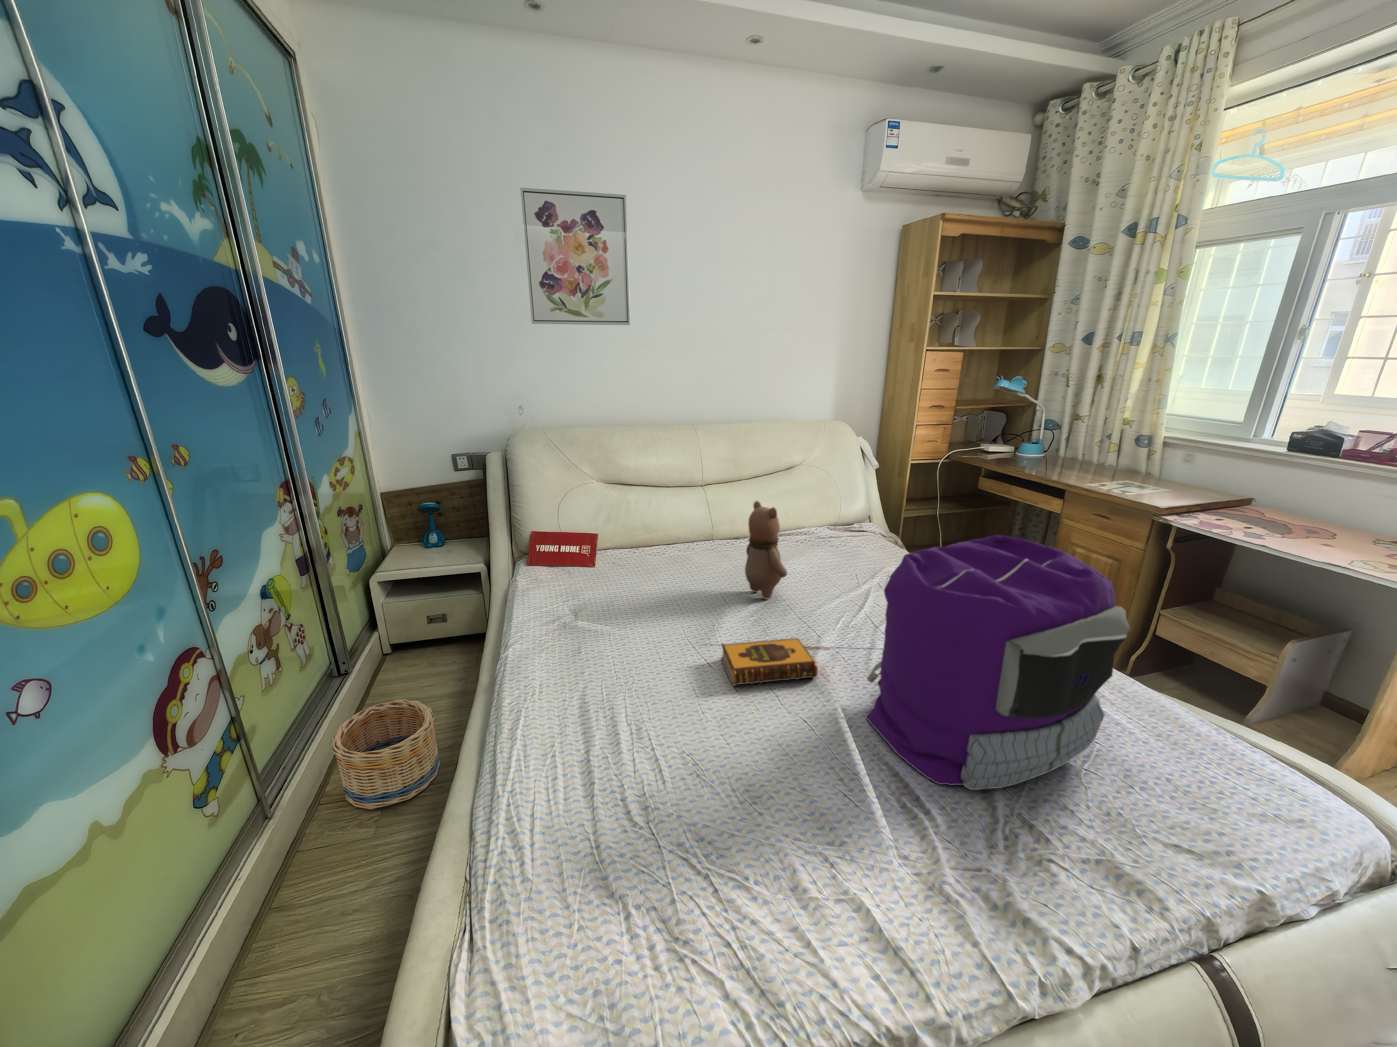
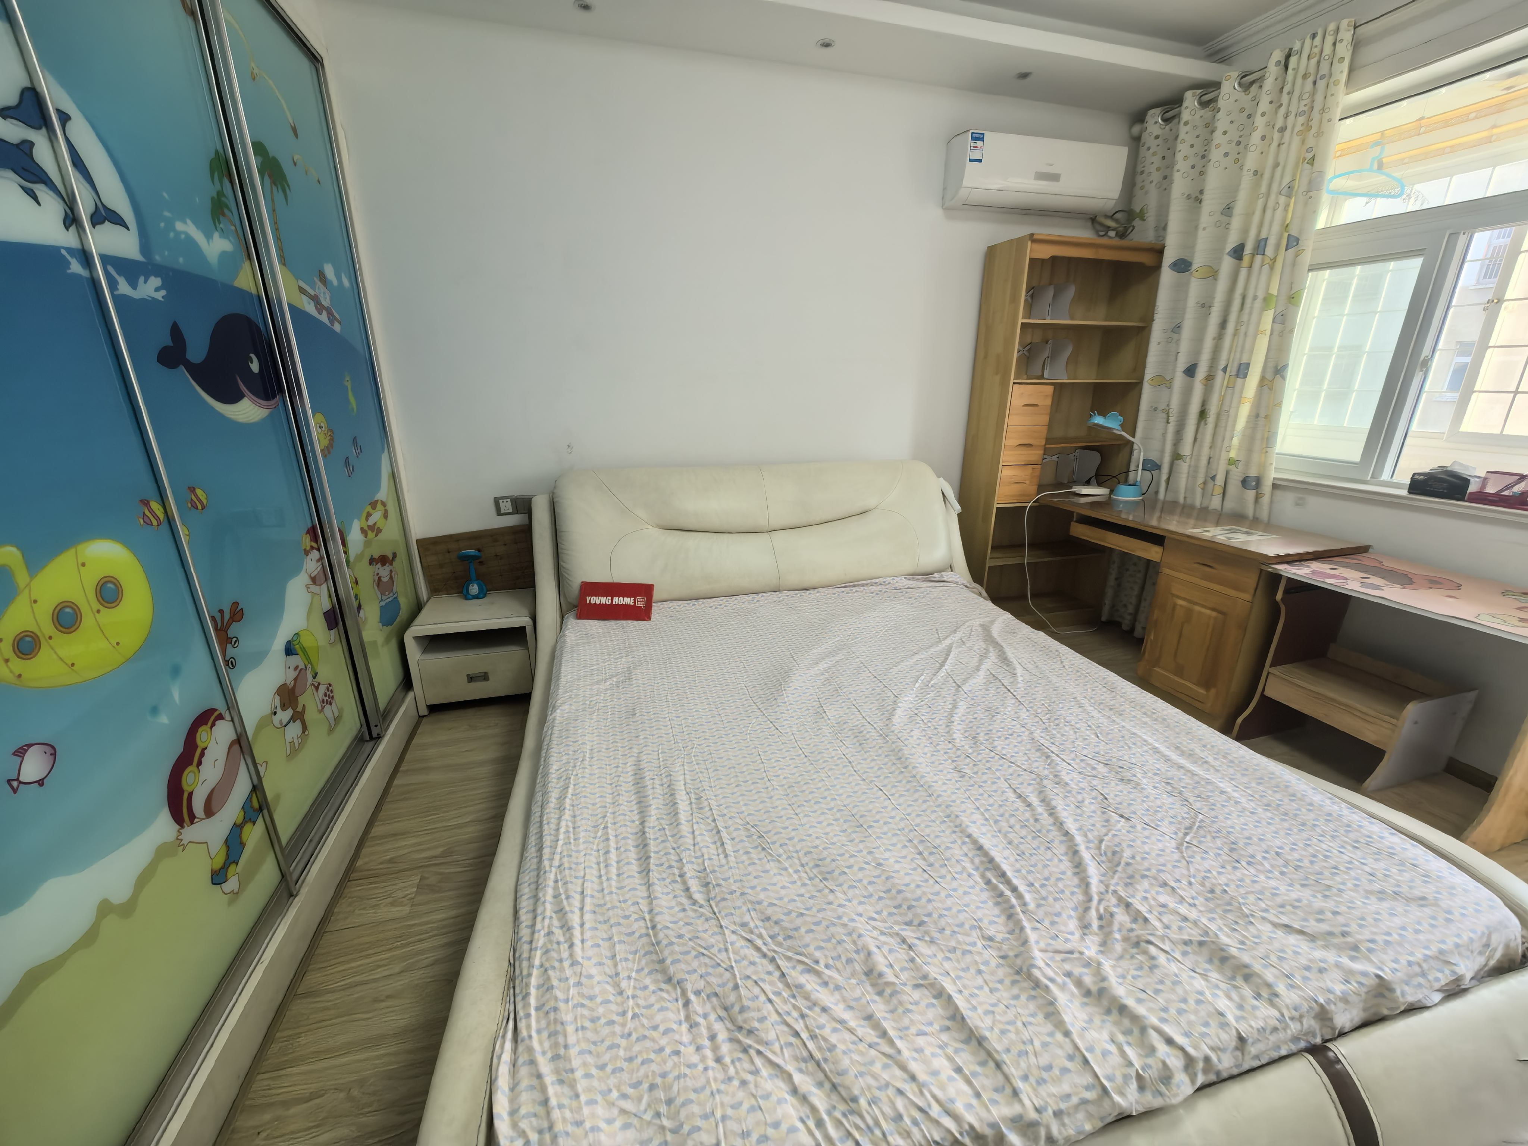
- backpack [865,534,1131,791]
- hardback book [721,638,818,686]
- wall art [520,187,630,326]
- teddy bear [745,500,788,599]
- basket [331,699,440,809]
